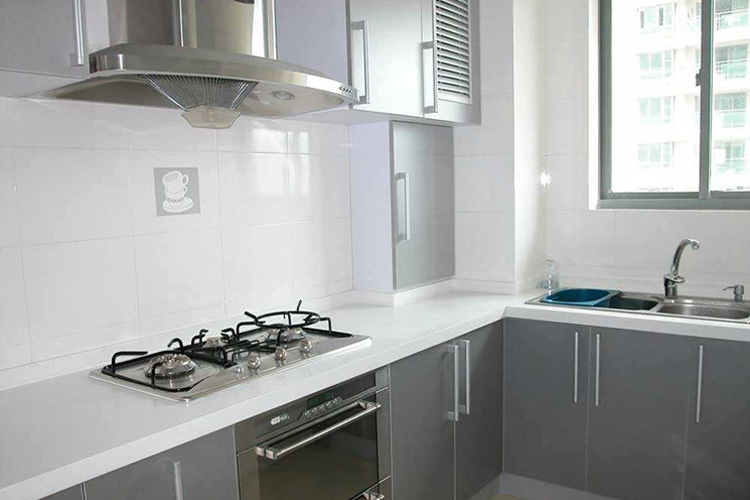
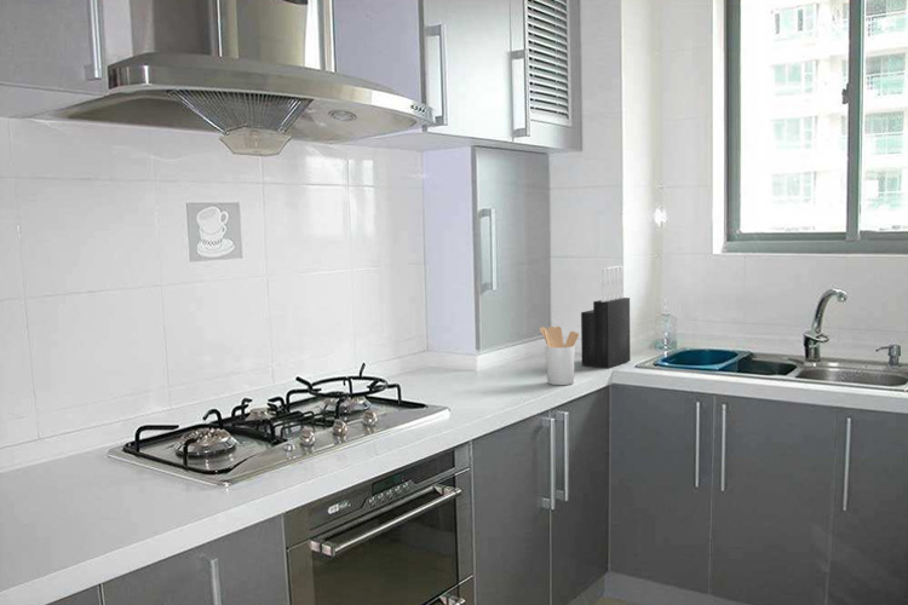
+ utensil holder [539,325,580,386]
+ knife block [580,265,632,369]
